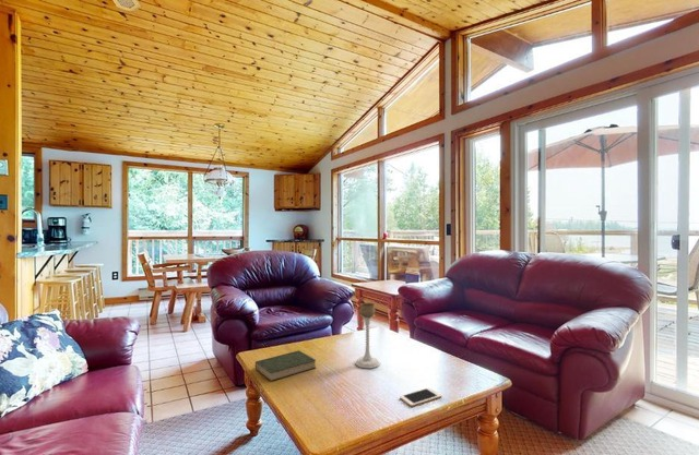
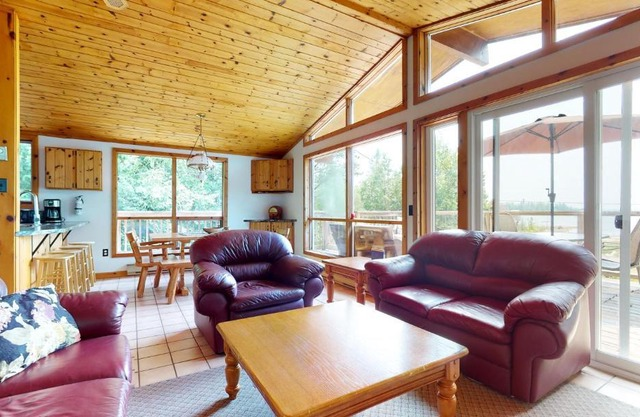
- cell phone [399,386,443,407]
- candle holder [354,302,381,369]
- book [254,349,317,382]
